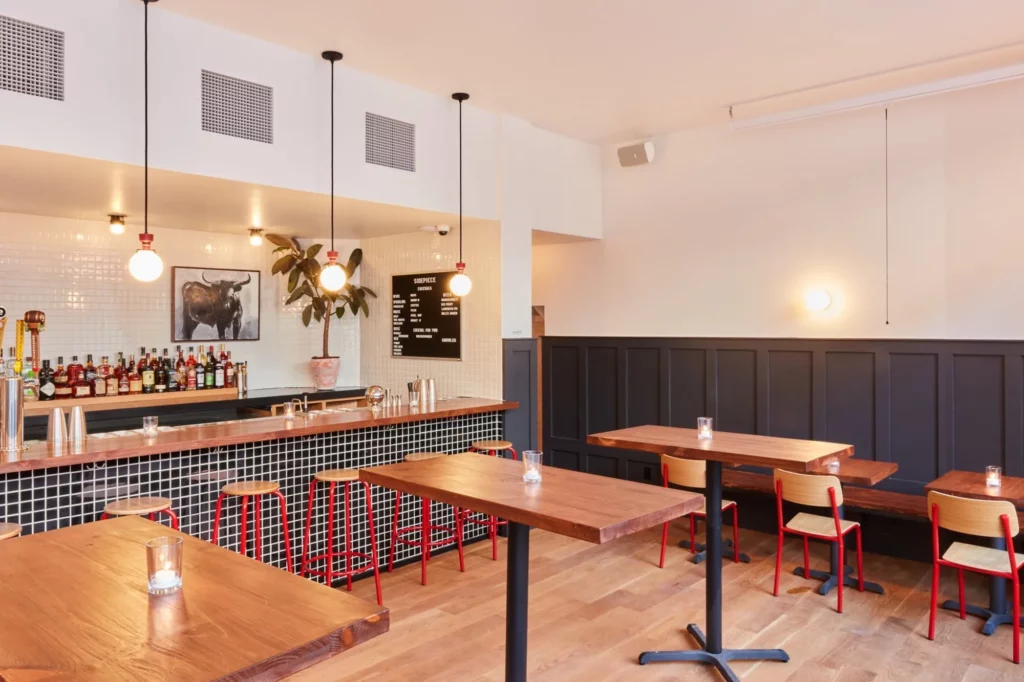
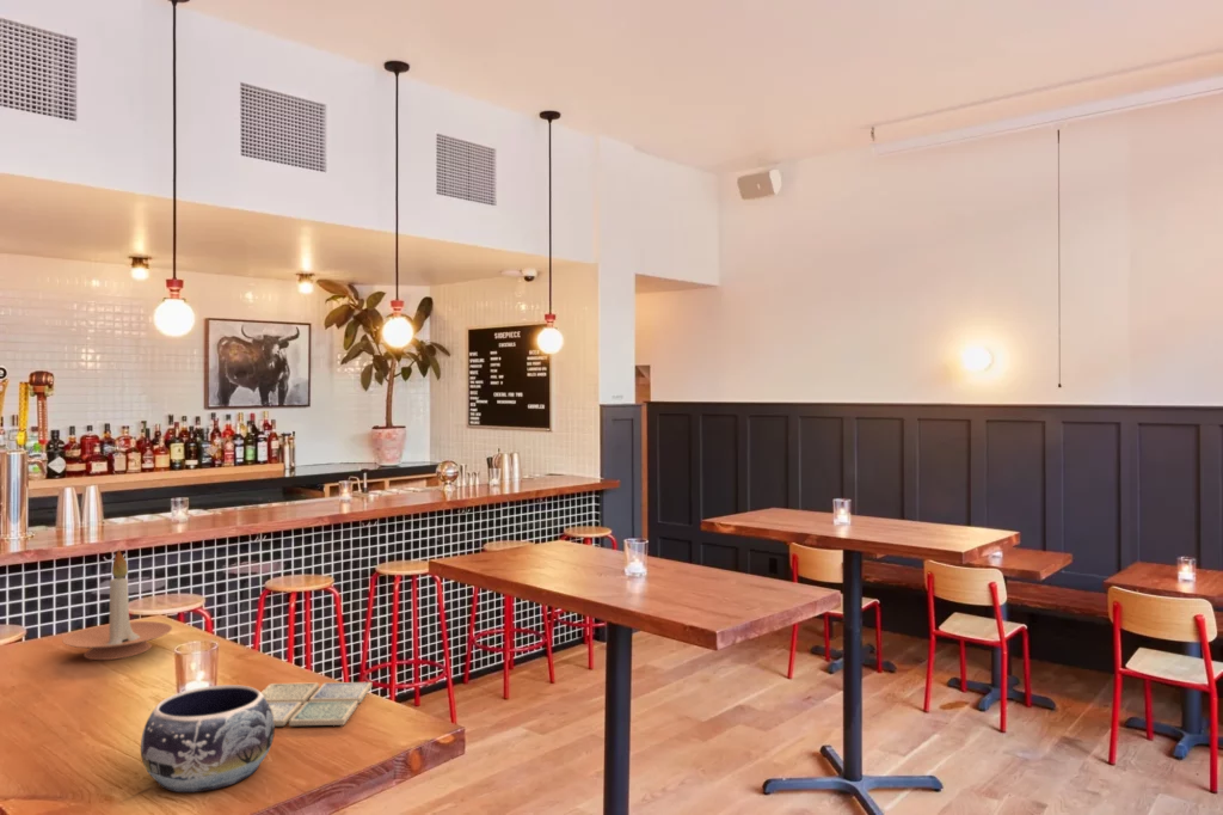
+ drink coaster [260,681,373,727]
+ decorative bowl [140,684,276,793]
+ candle holder [61,549,173,661]
